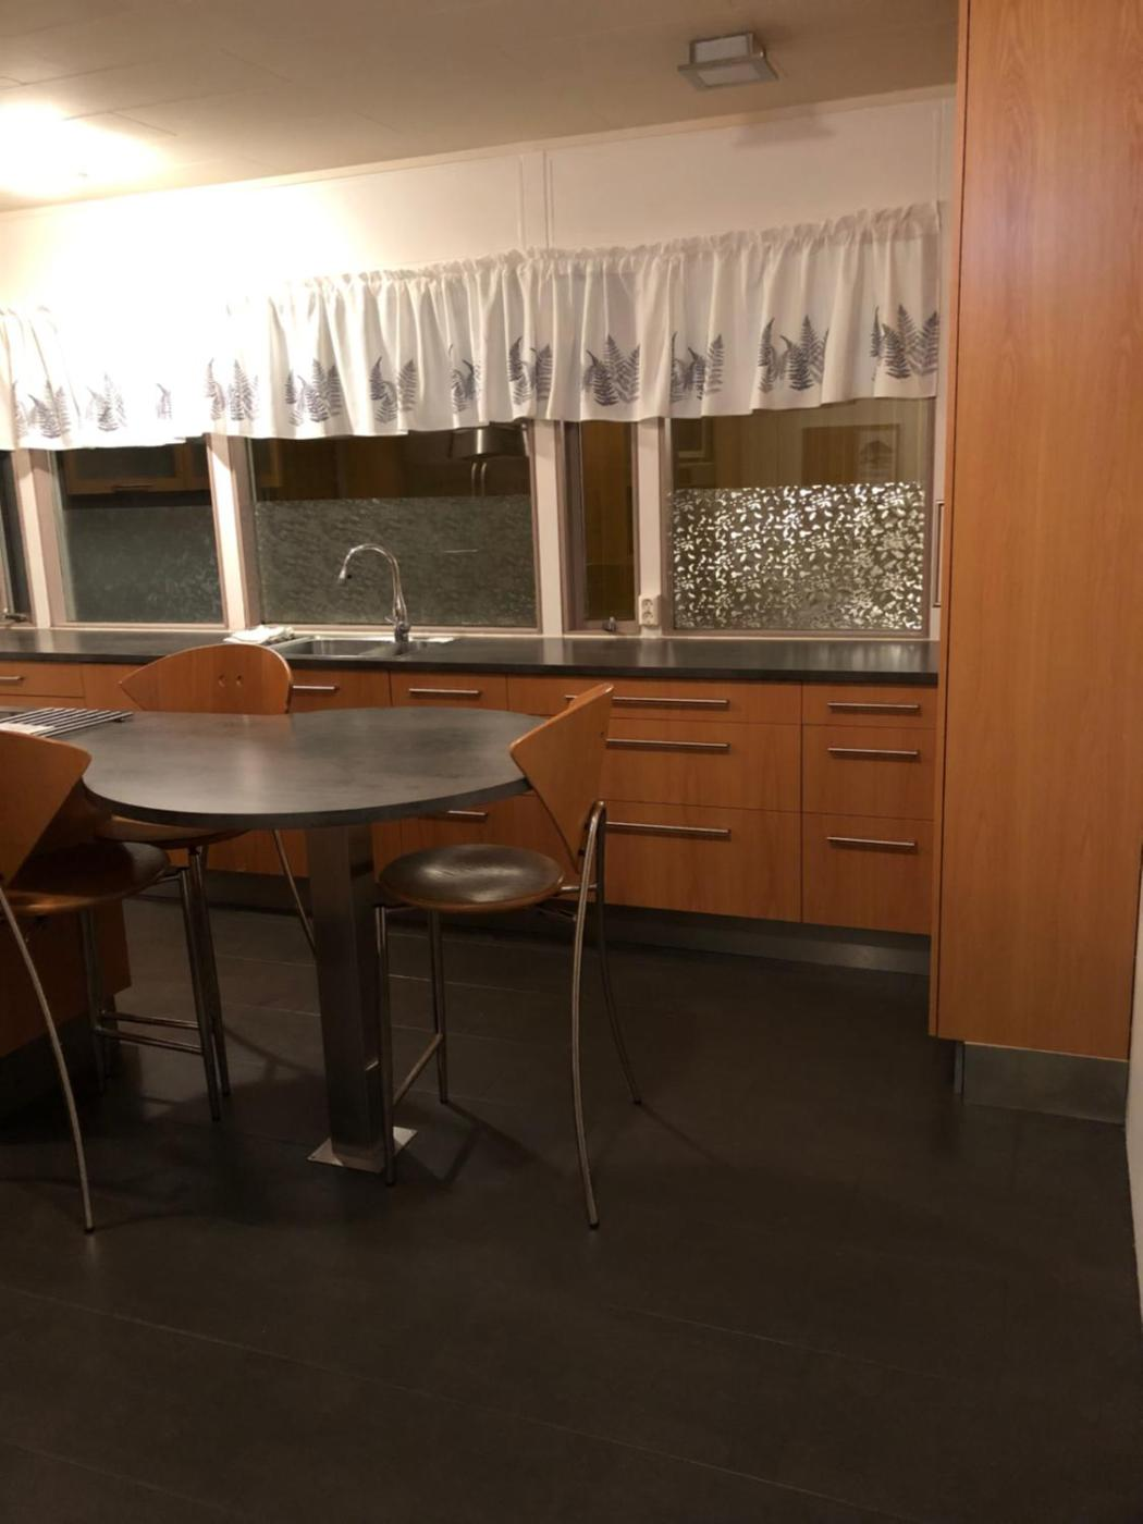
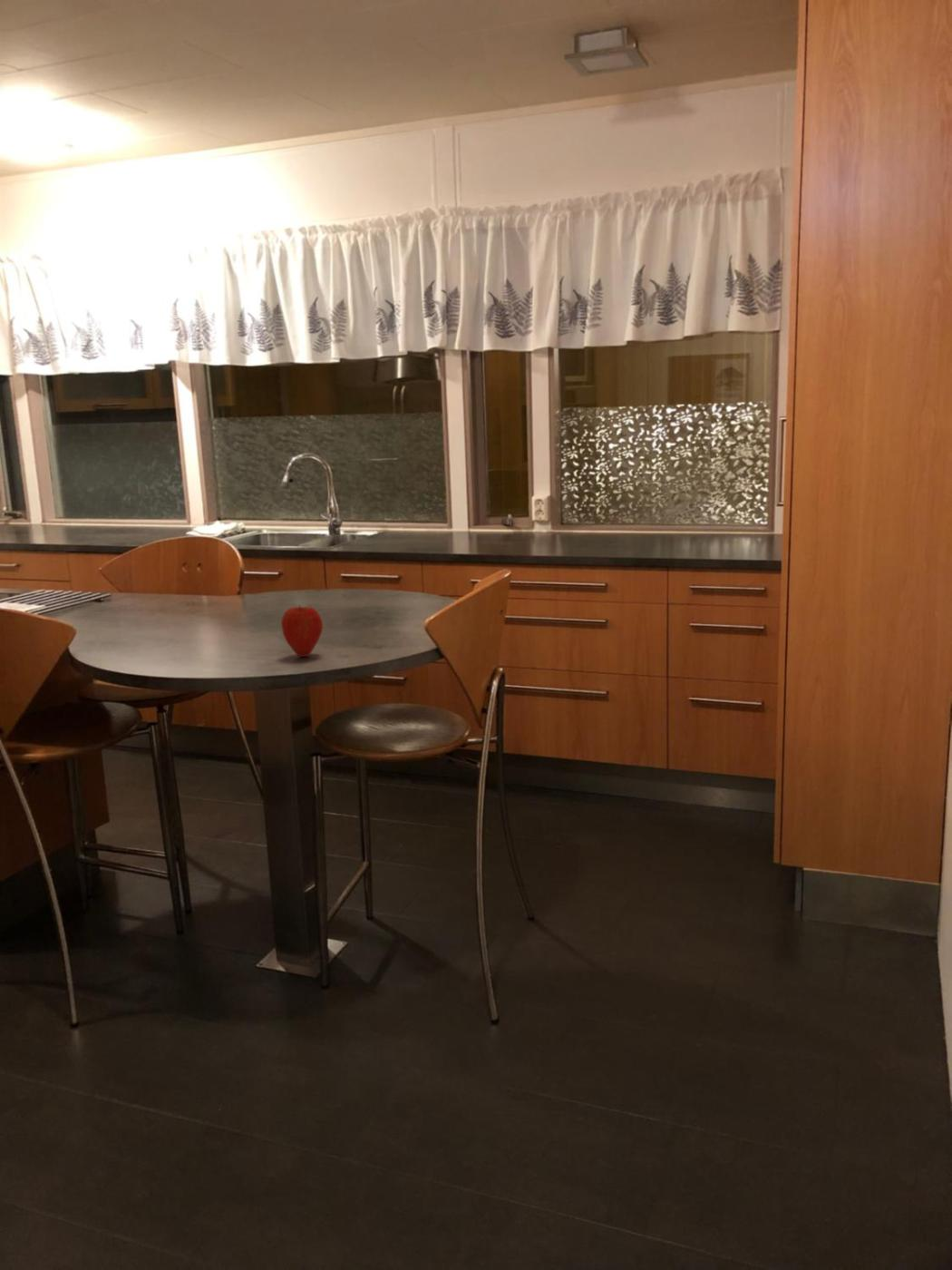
+ apple [280,604,324,658]
